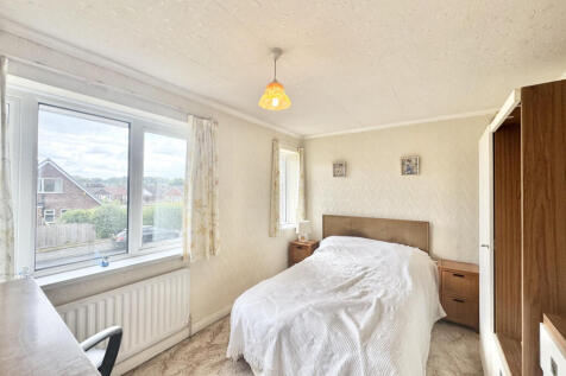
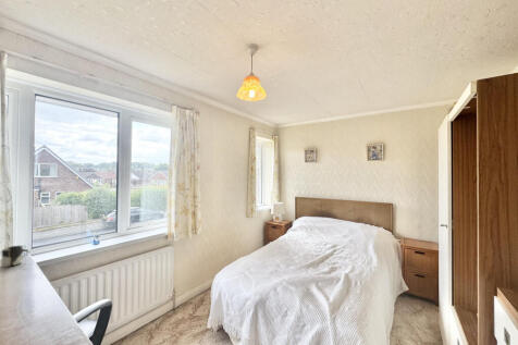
+ cup [0,245,30,268]
